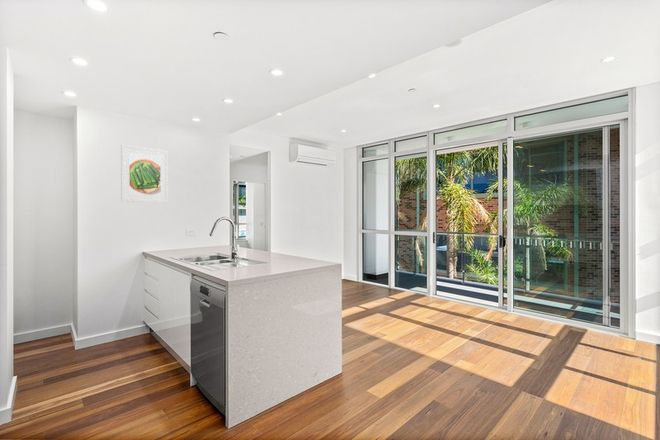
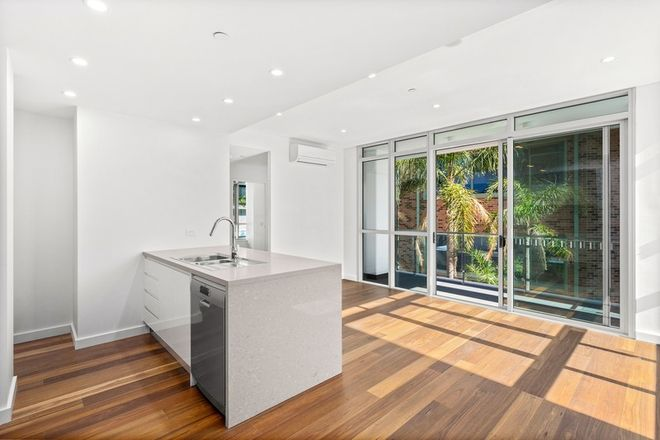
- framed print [120,144,169,204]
